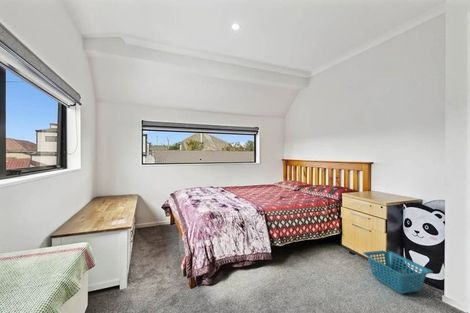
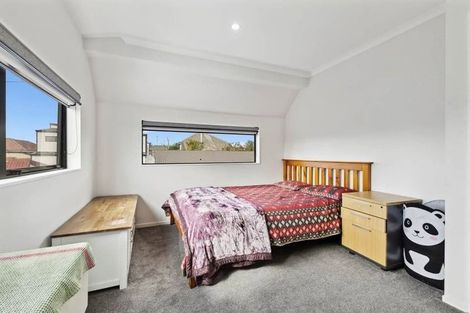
- laundry basket [362,249,434,295]
